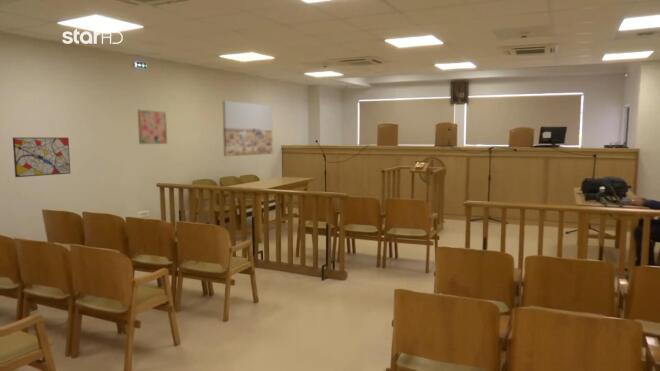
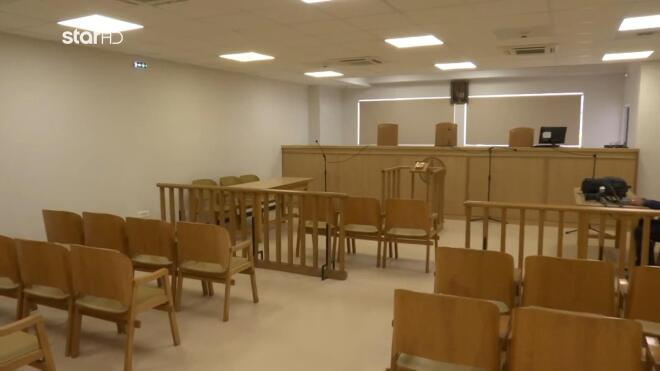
- wall art [12,137,71,178]
- wall art [222,100,274,157]
- wall art [137,109,168,145]
